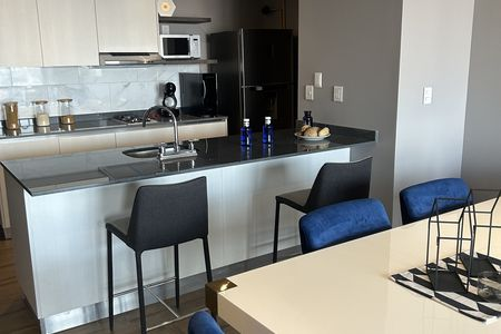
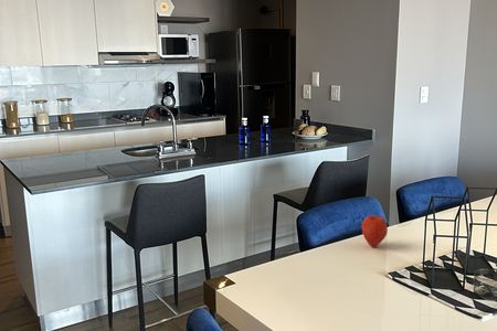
+ apple [361,214,389,248]
